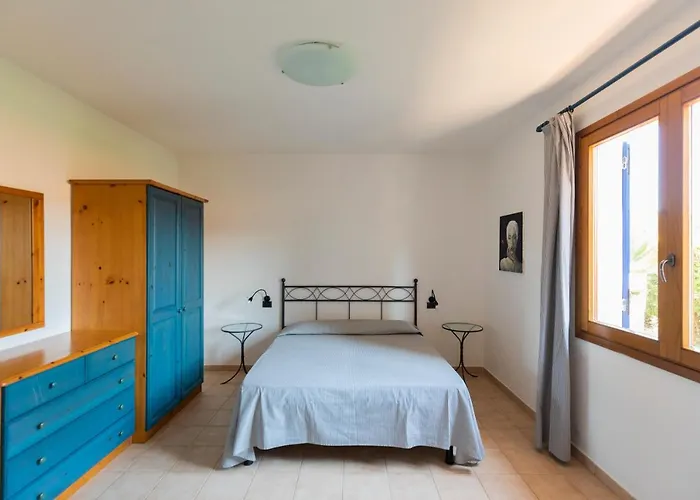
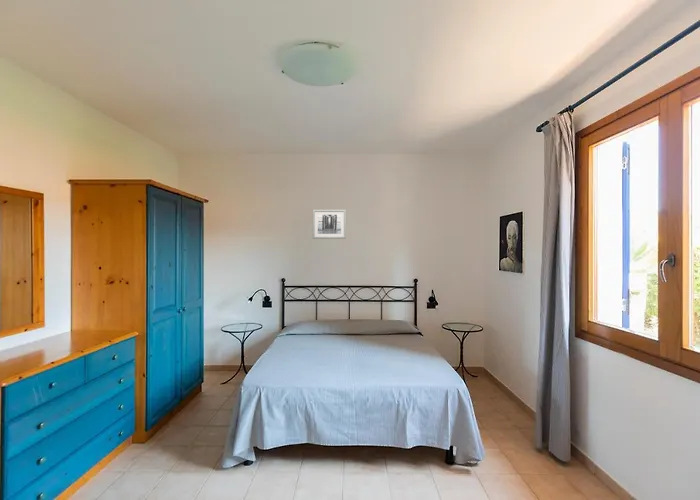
+ wall art [312,209,347,240]
